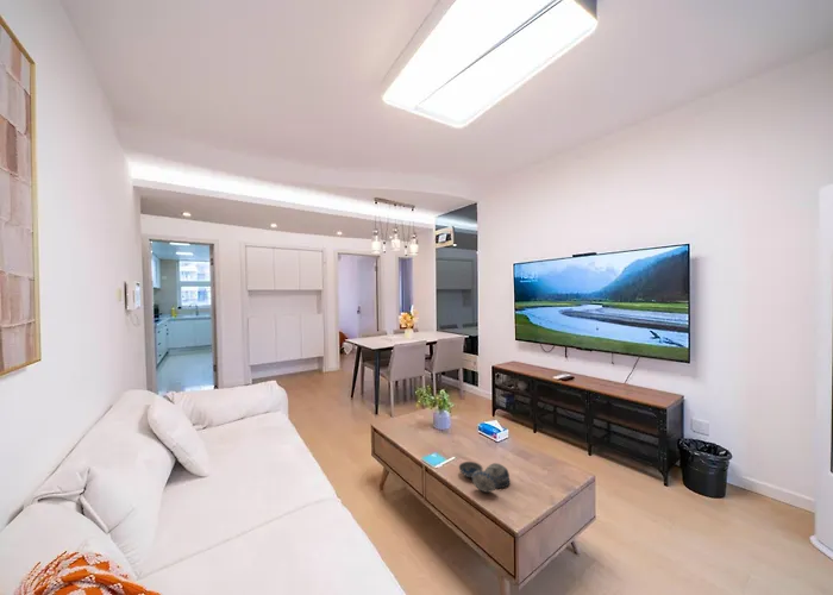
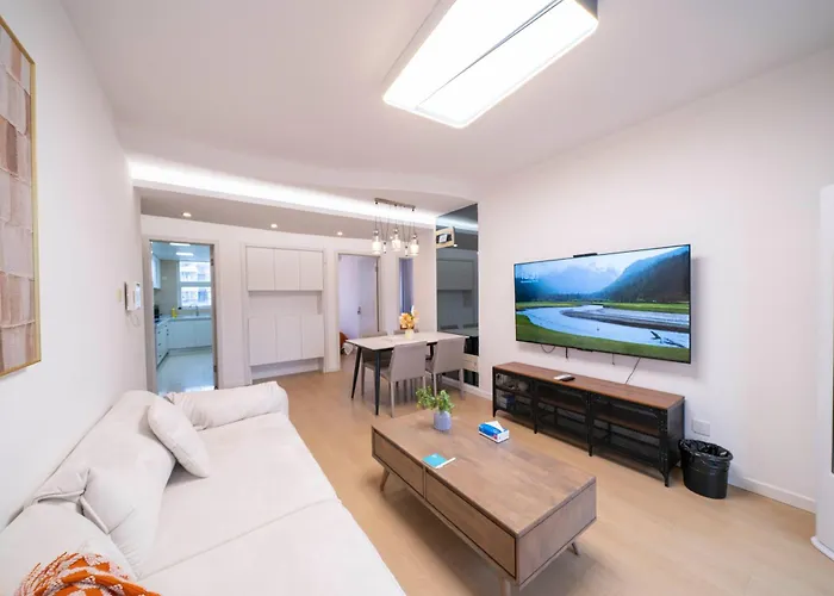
- decorative bowl [458,461,512,494]
